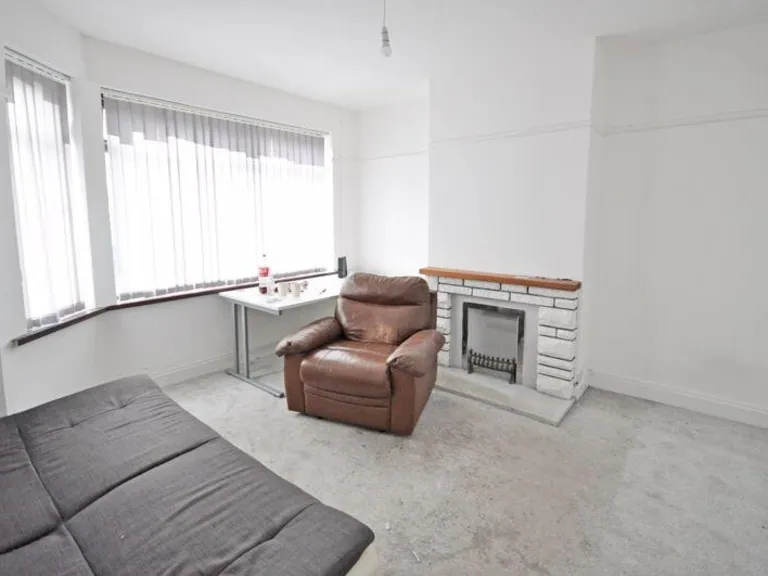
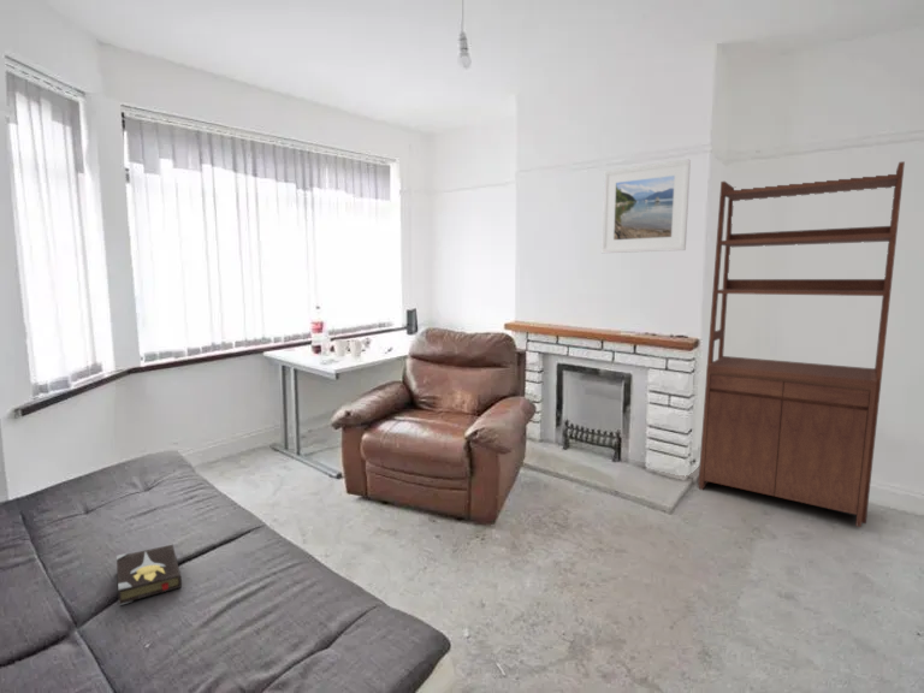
+ hardback book [116,544,183,606]
+ bookshelf [697,160,906,528]
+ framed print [600,159,692,254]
